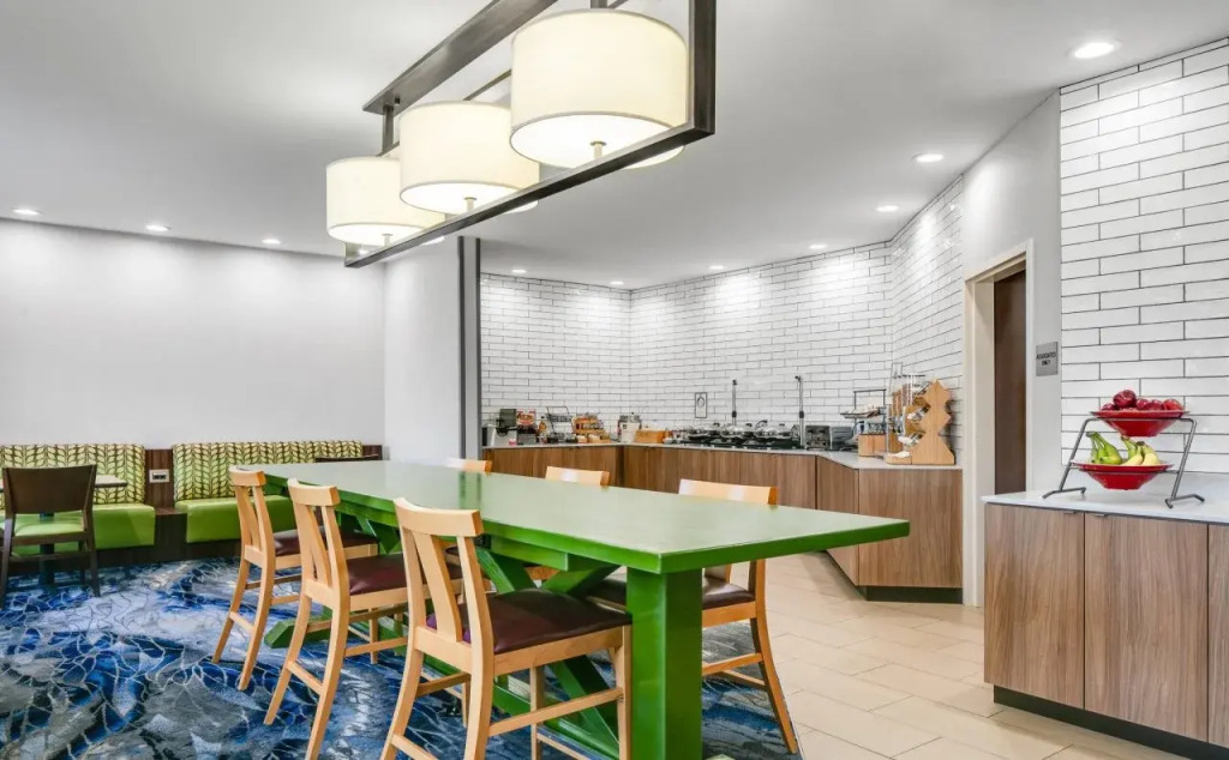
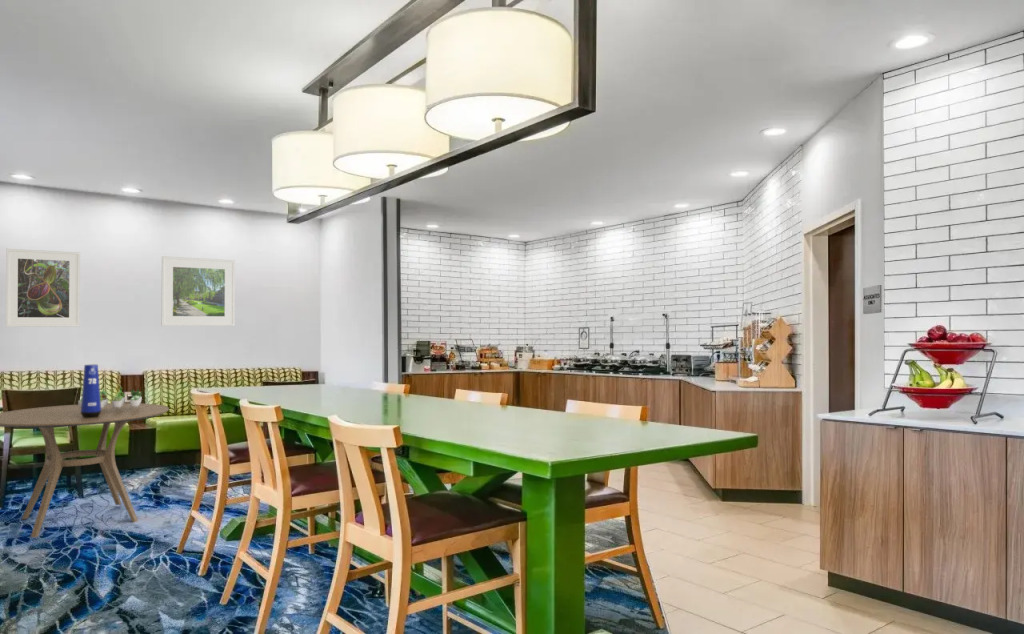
+ vase [81,363,101,418]
+ succulent plant [77,386,144,408]
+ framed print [5,248,81,328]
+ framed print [160,255,236,327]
+ dining table [0,402,170,538]
